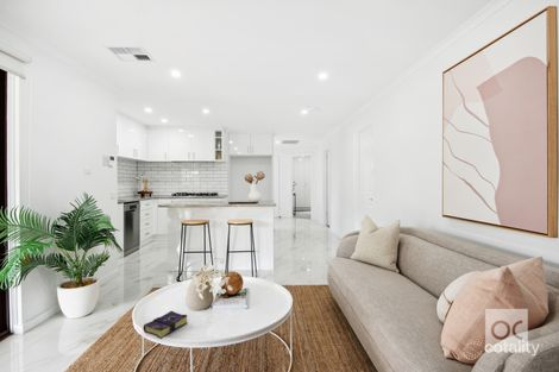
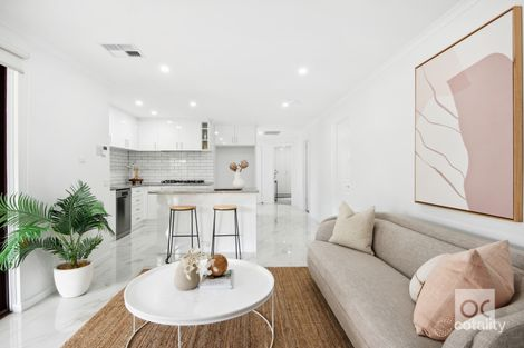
- book [143,310,188,340]
